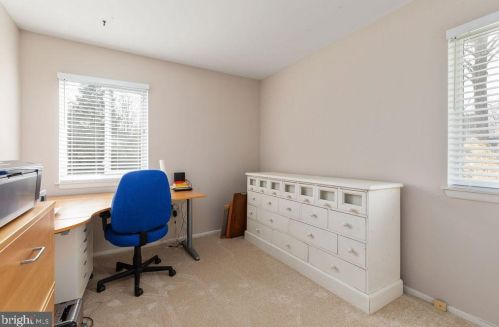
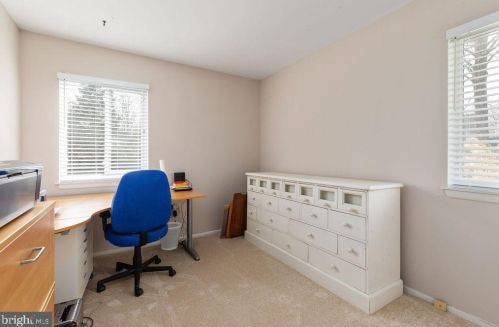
+ wastebasket [159,221,183,251]
